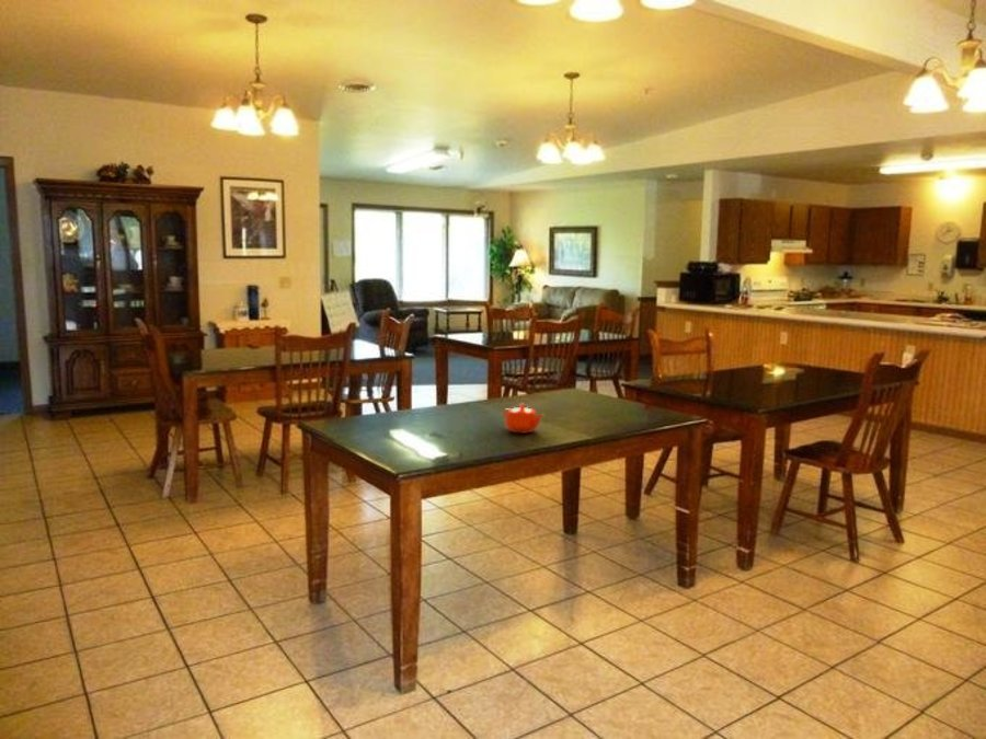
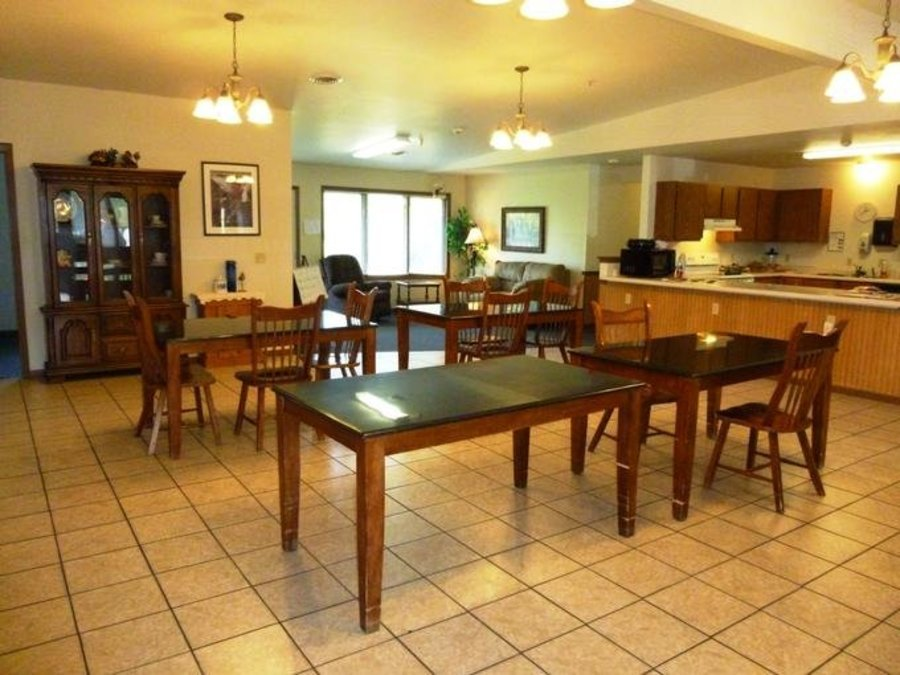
- teapot [502,403,546,435]
